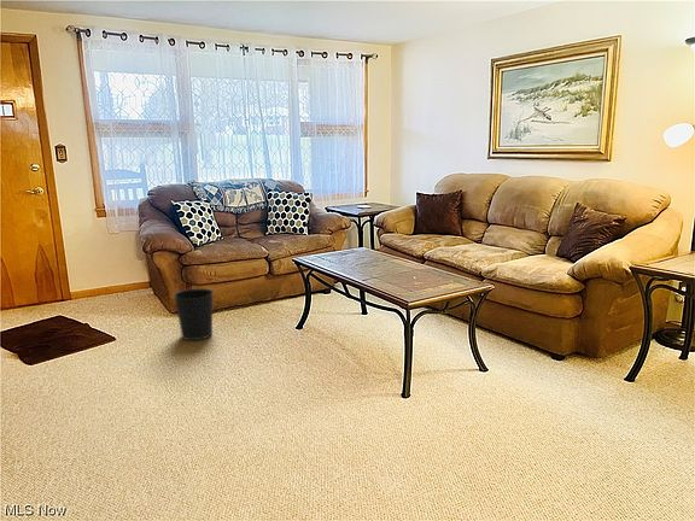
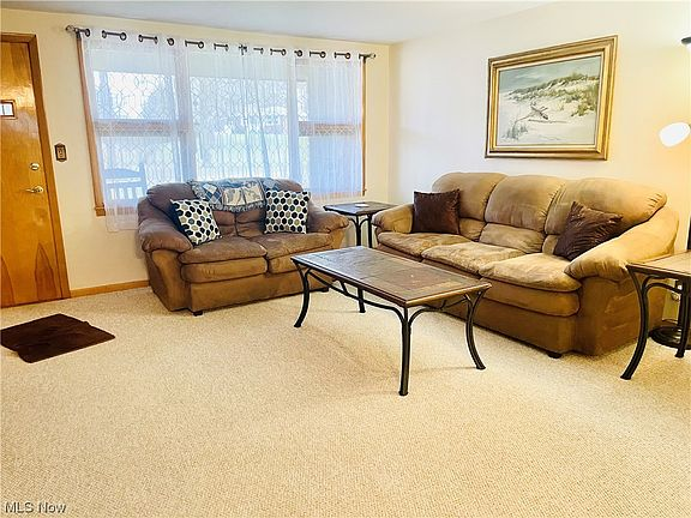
- wastebasket [173,287,215,341]
